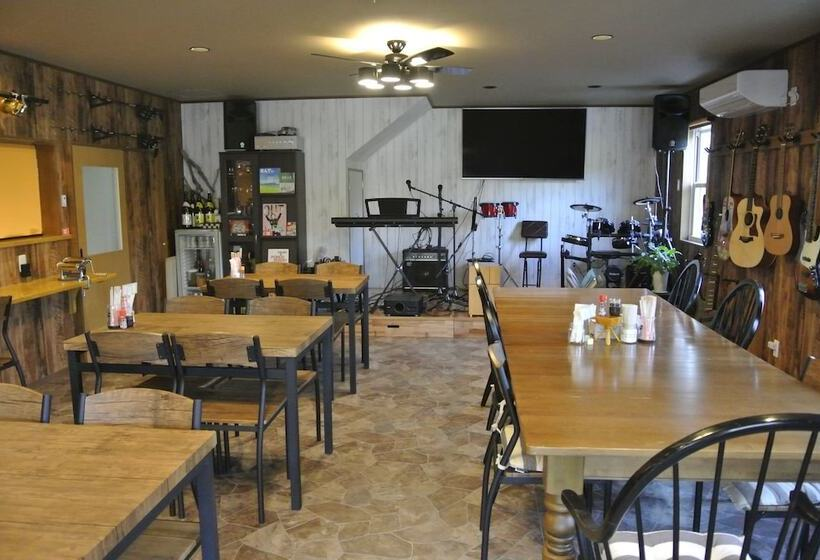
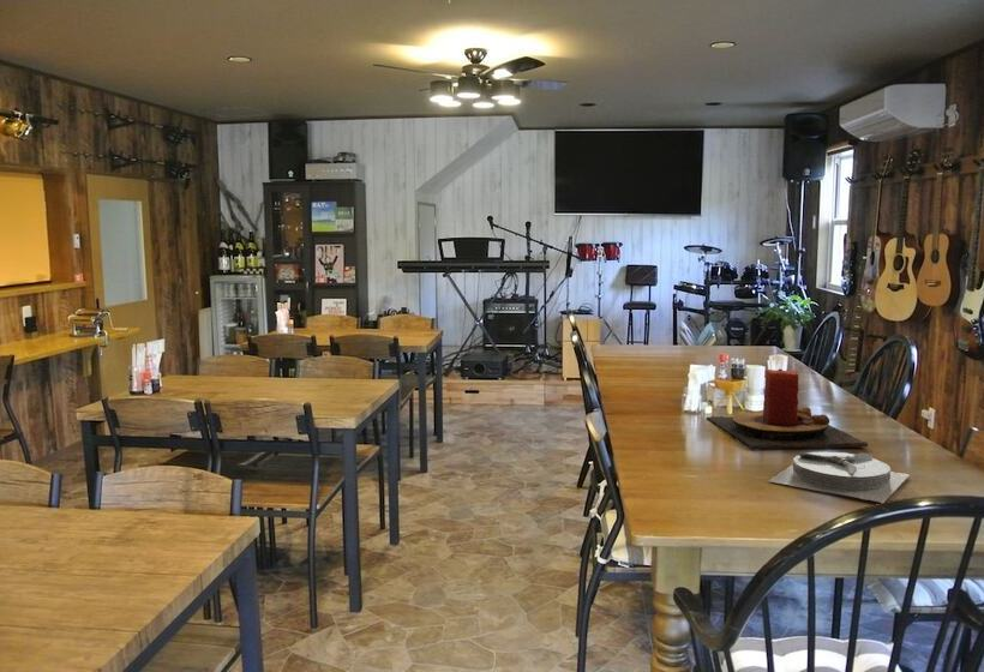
+ plate [767,451,911,504]
+ candle [706,367,869,449]
